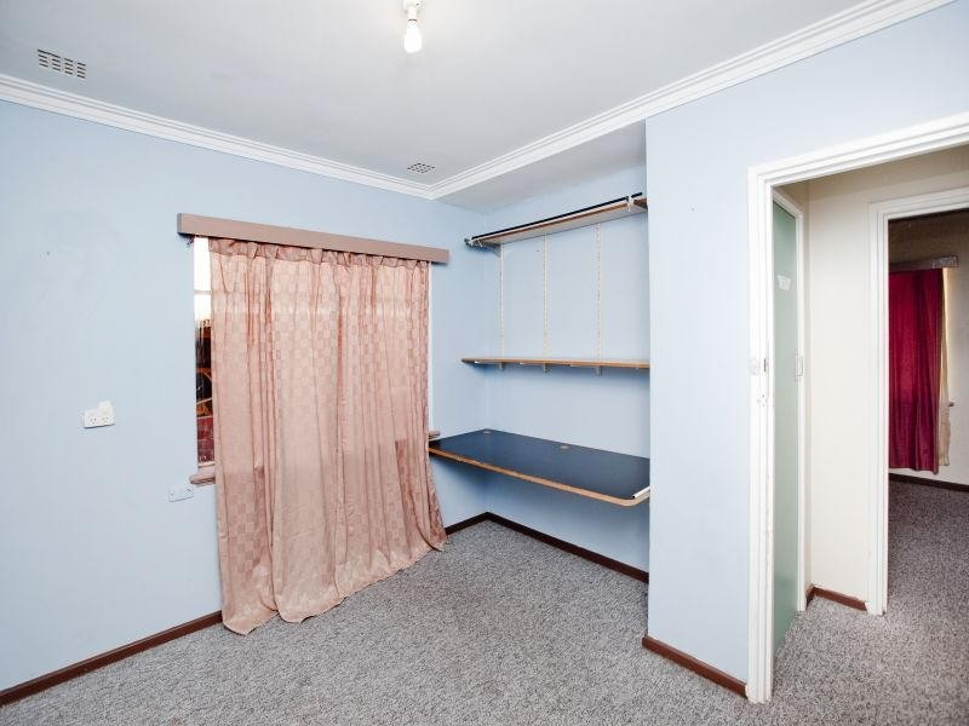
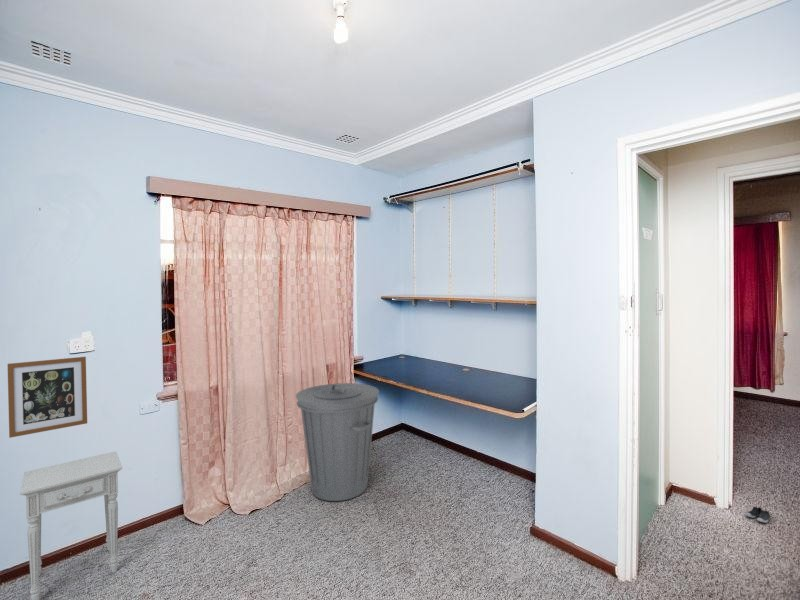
+ trash can [295,382,380,502]
+ wall art [6,356,88,439]
+ sneaker [744,506,771,524]
+ nightstand [19,450,123,600]
